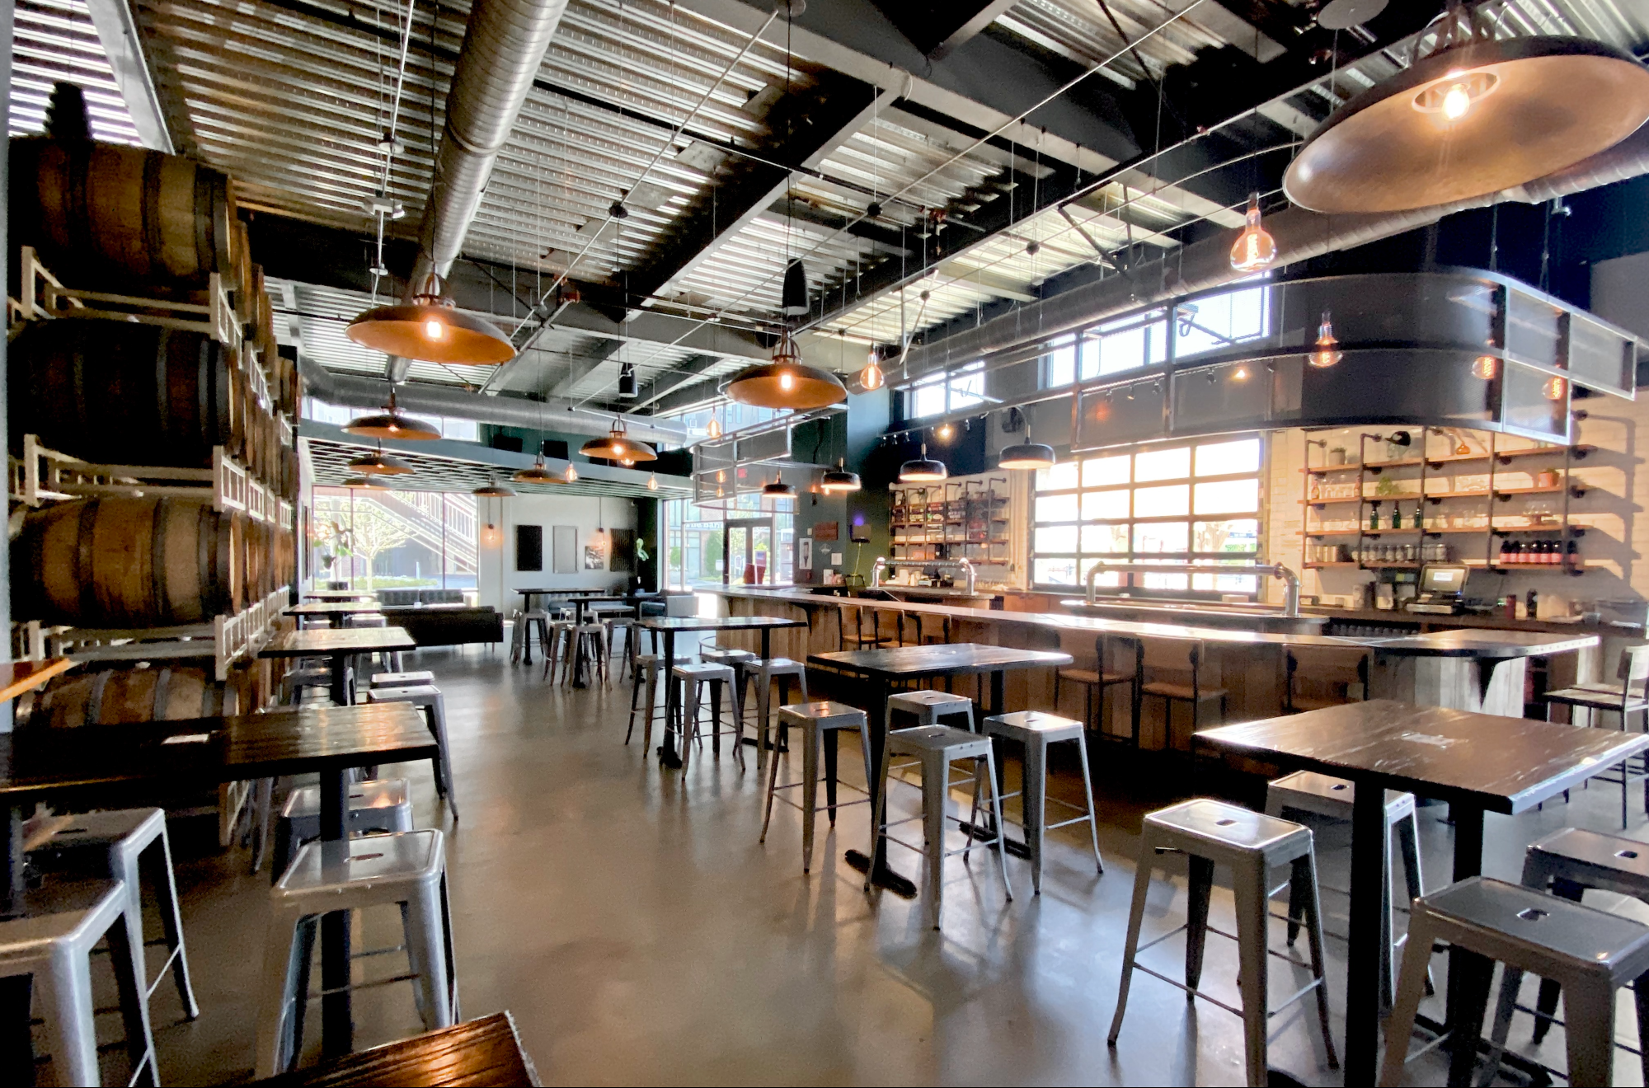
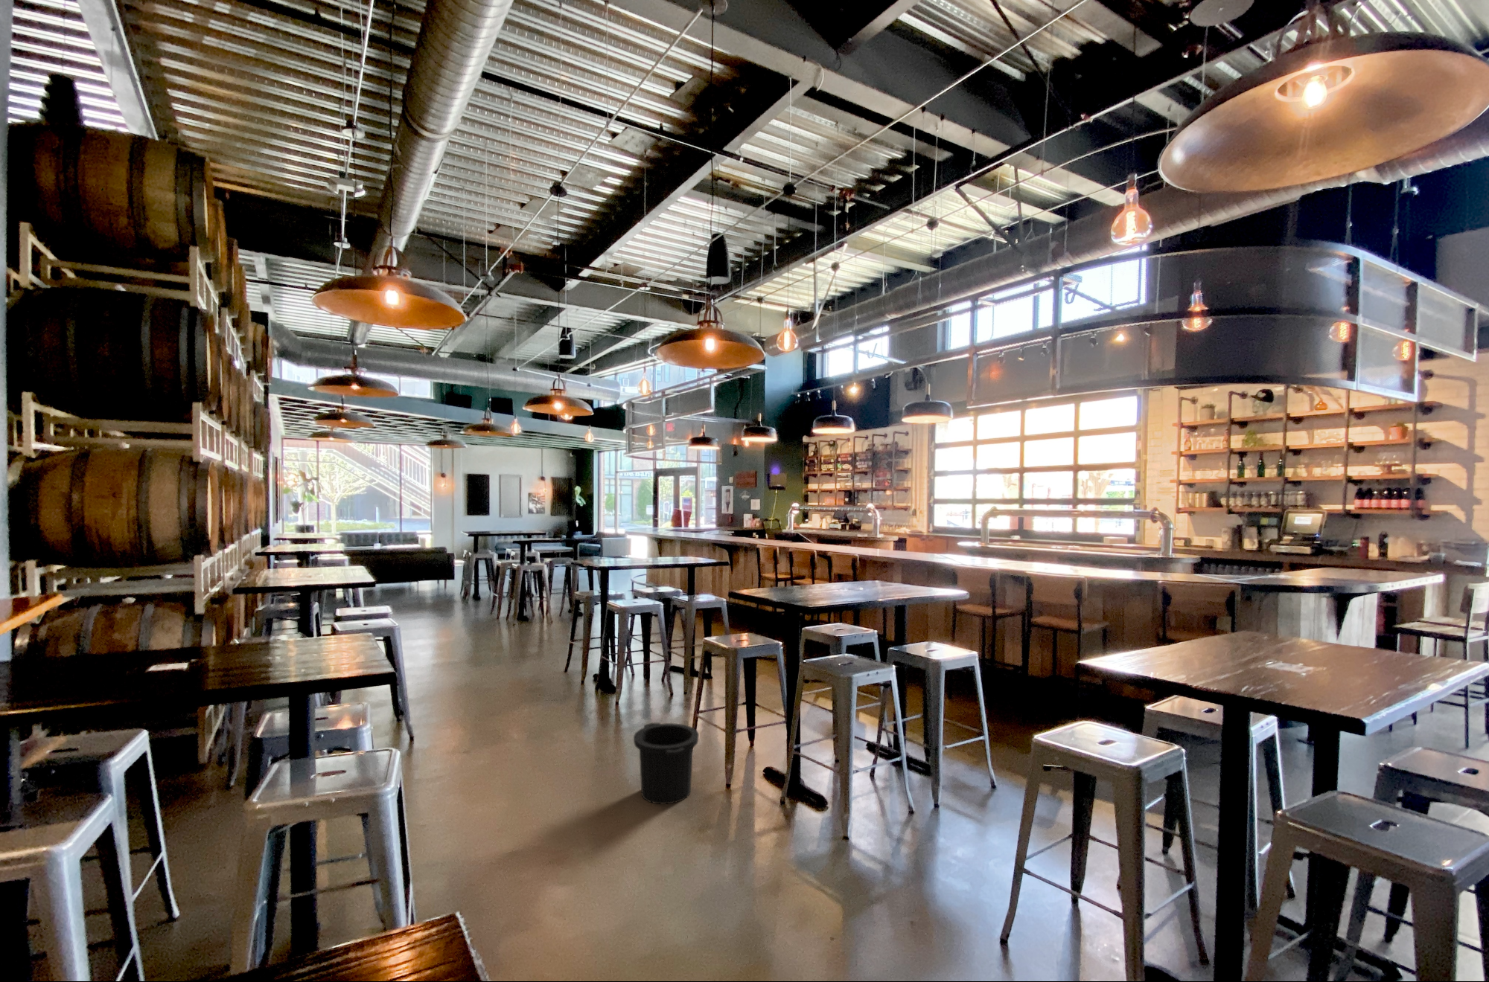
+ trash can [633,722,700,804]
